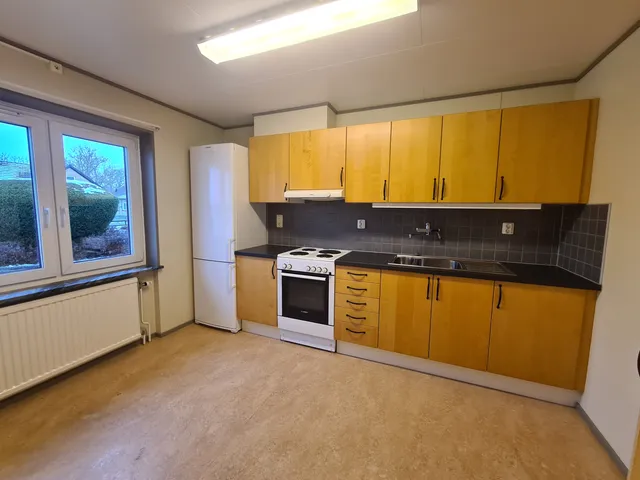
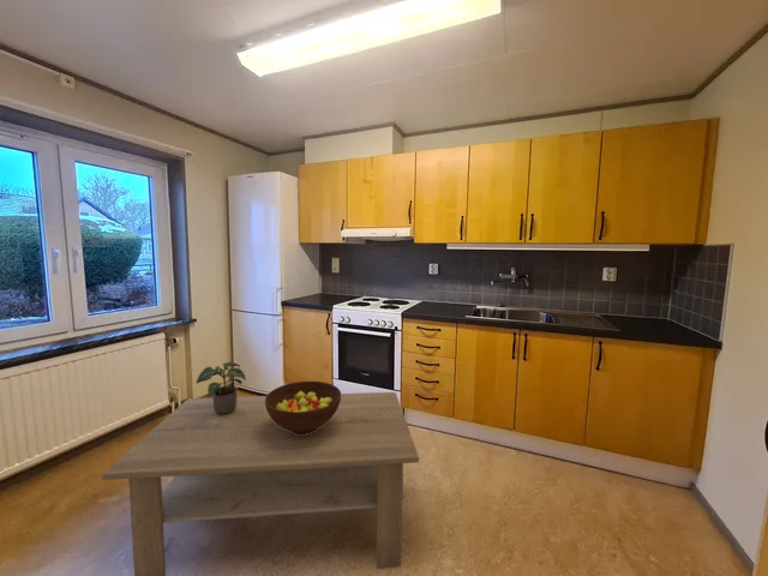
+ potted plant [196,361,247,415]
+ fruit bowl [265,380,342,434]
+ coffee table [101,391,420,576]
